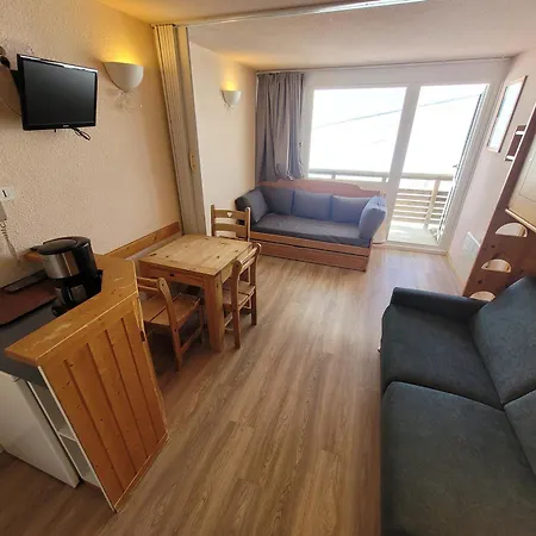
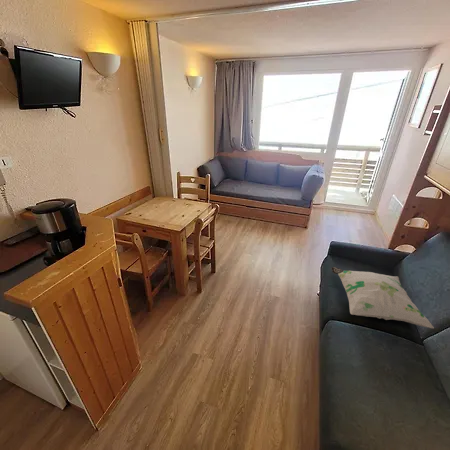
+ decorative pillow [330,266,435,329]
